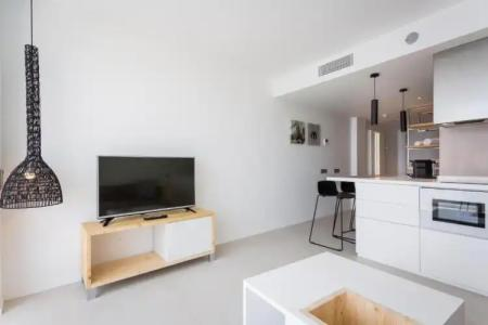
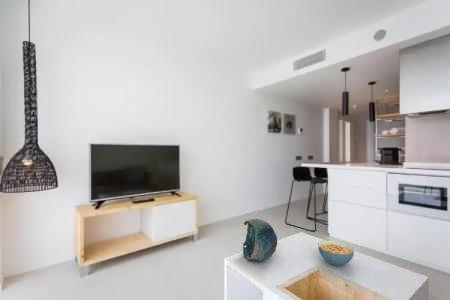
+ cereal bowl [317,240,355,266]
+ decorative bowl [242,218,278,262]
